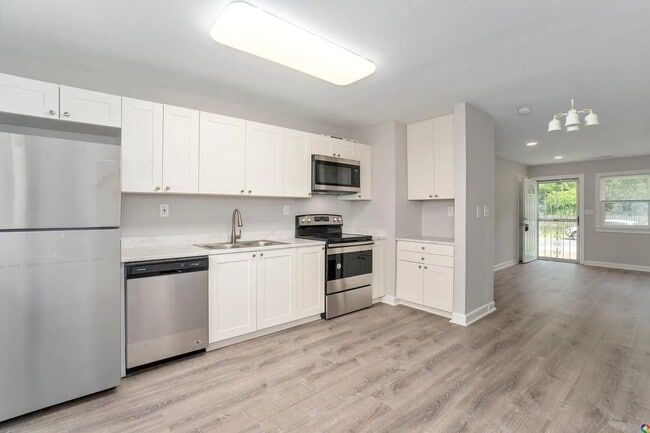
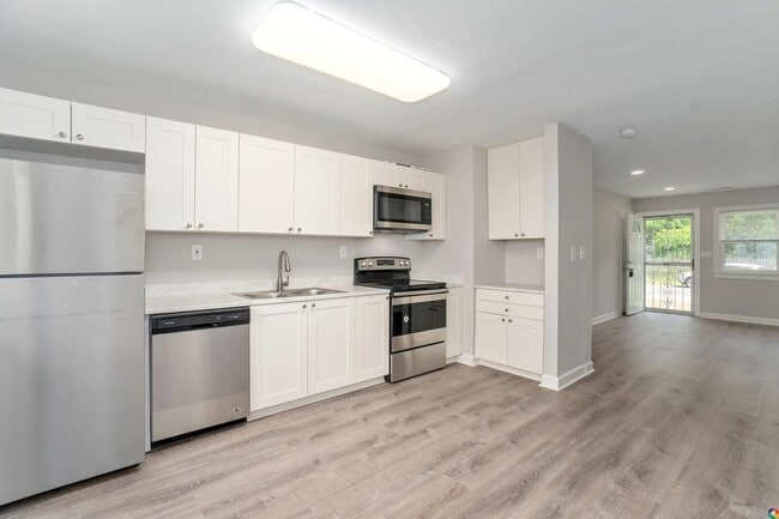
- ceiling light fixture [547,98,600,134]
